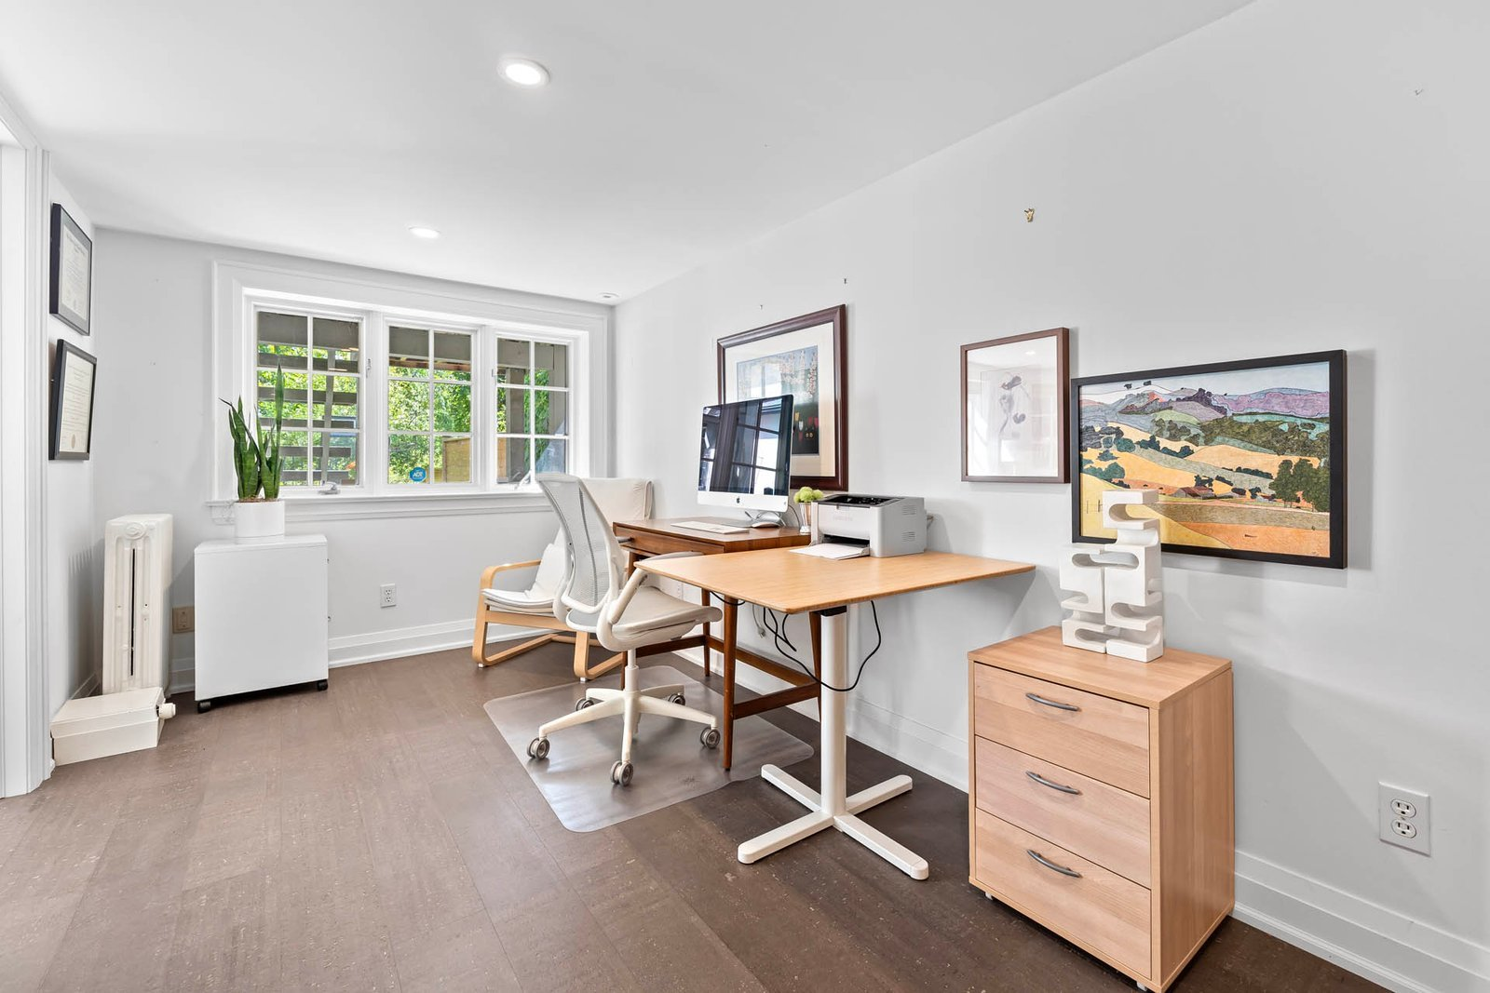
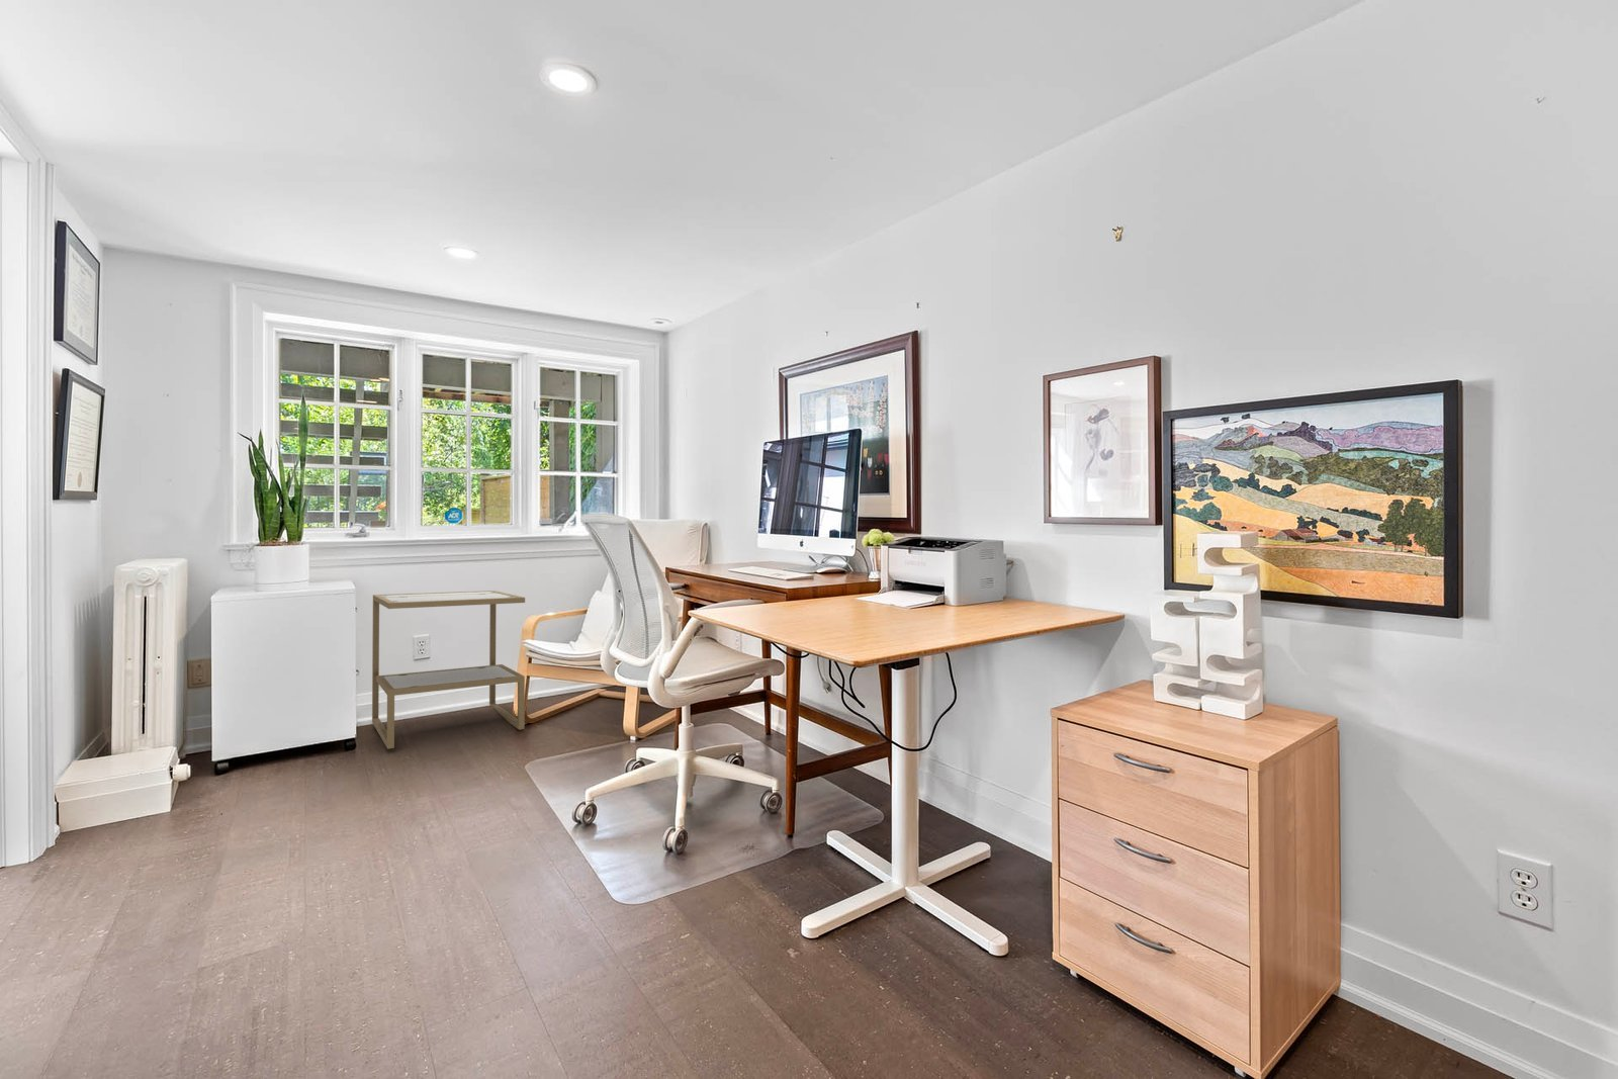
+ side table [371,590,526,750]
